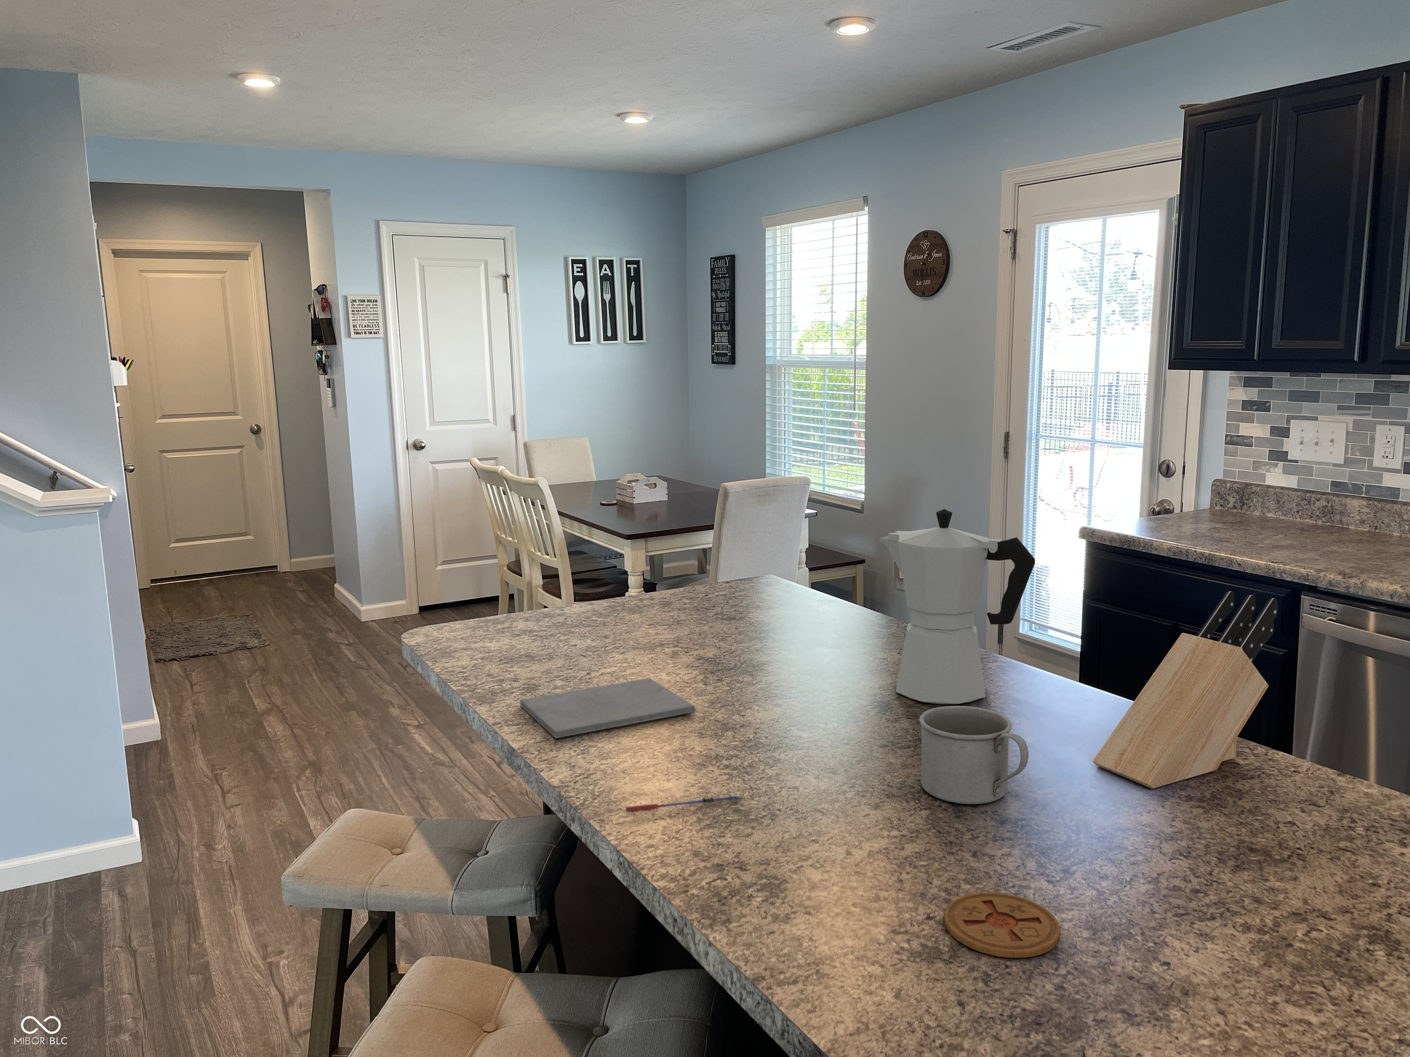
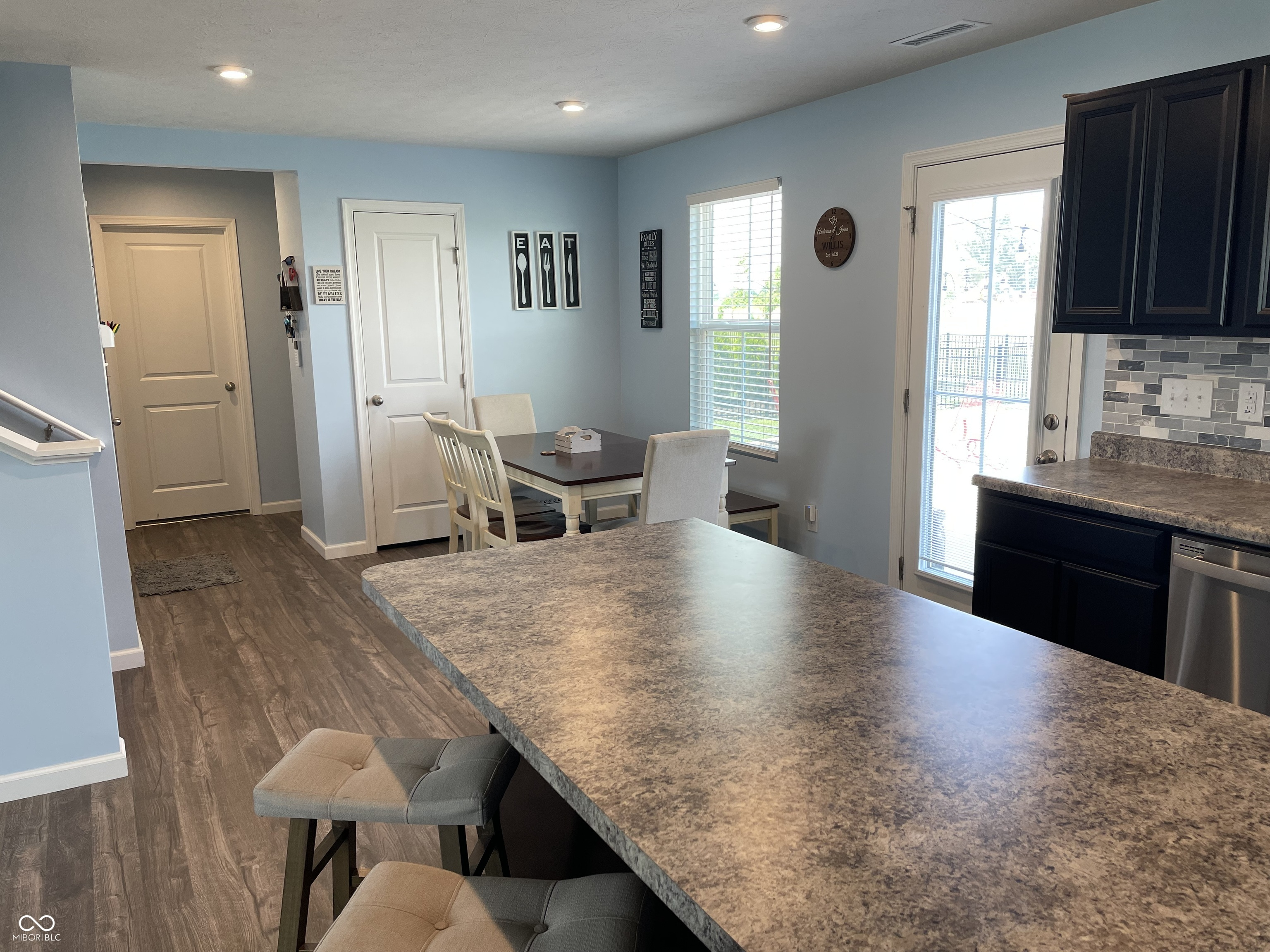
- mug [919,705,1029,805]
- coaster [944,892,1061,958]
- moka pot [877,509,1036,705]
- knife block [1092,591,1278,789]
- pen [625,795,745,813]
- notepad [520,677,696,738]
